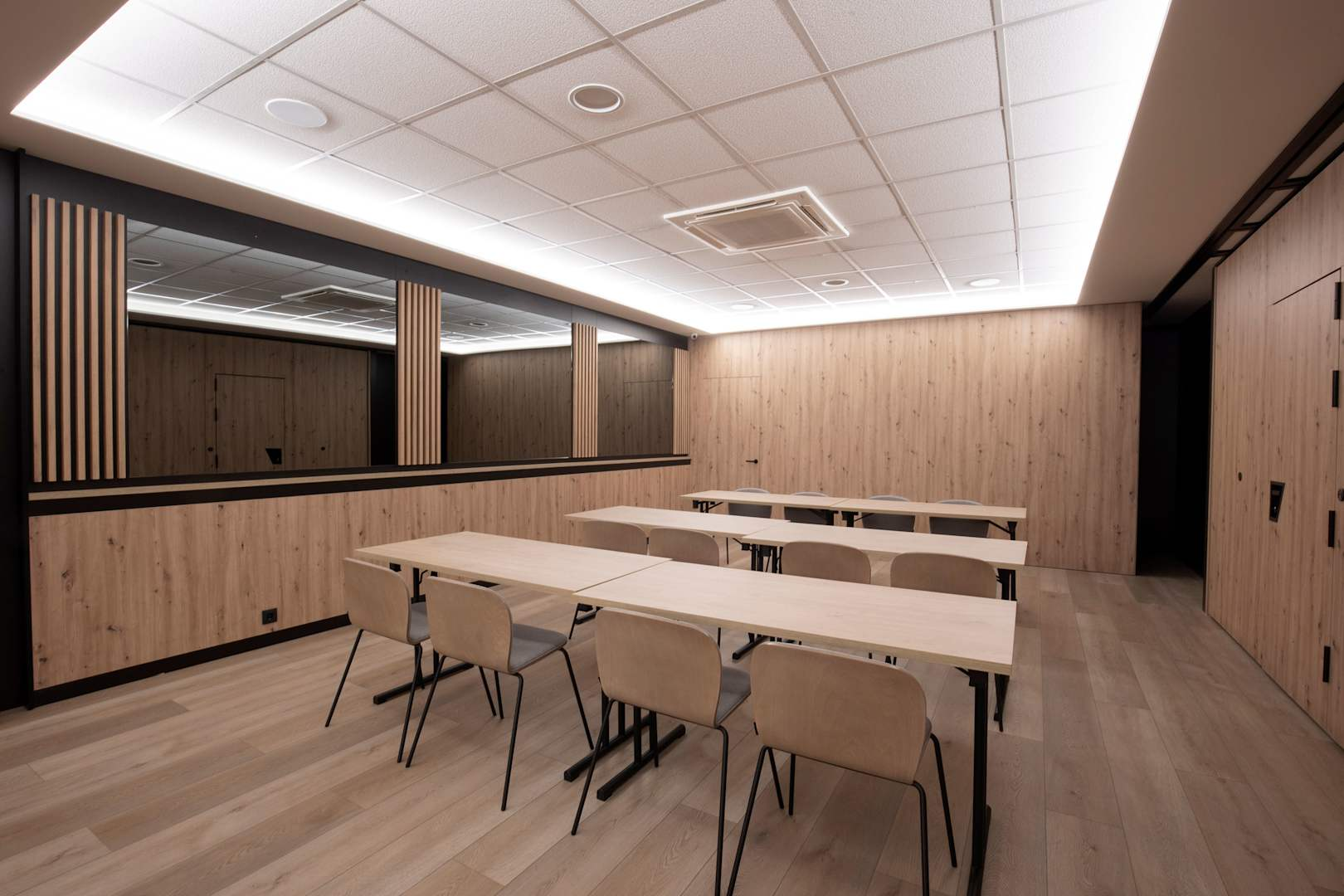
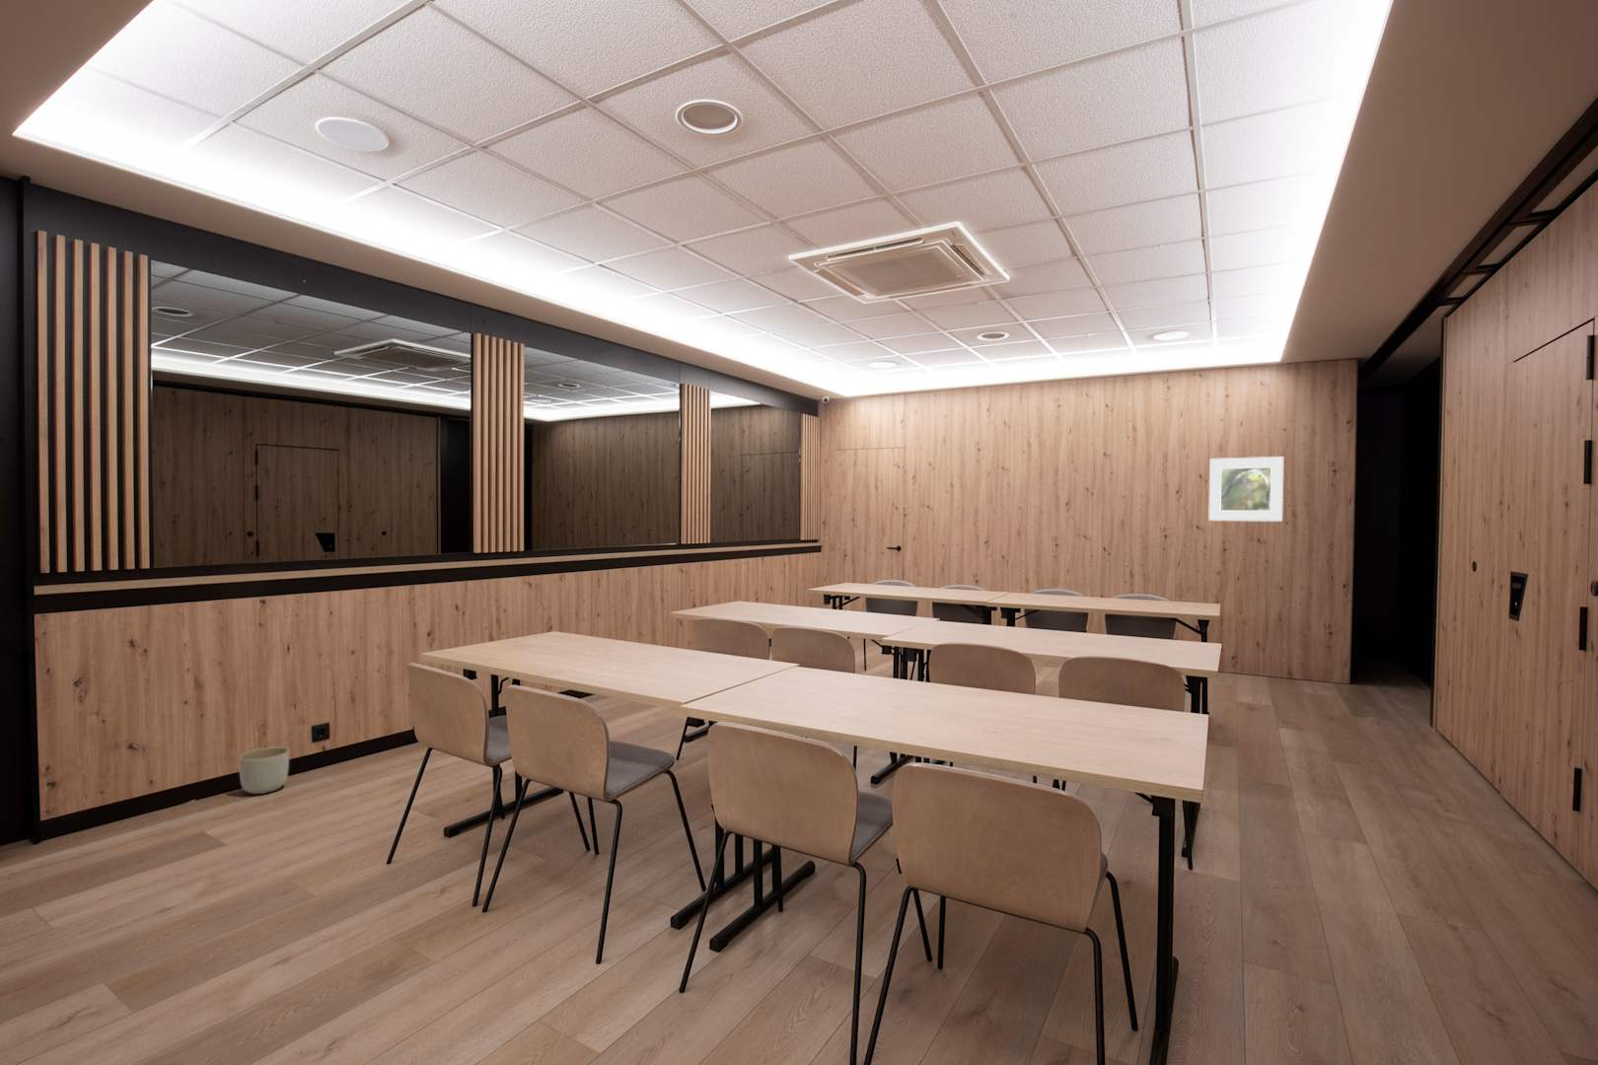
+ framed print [1207,455,1284,523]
+ planter [238,745,290,795]
